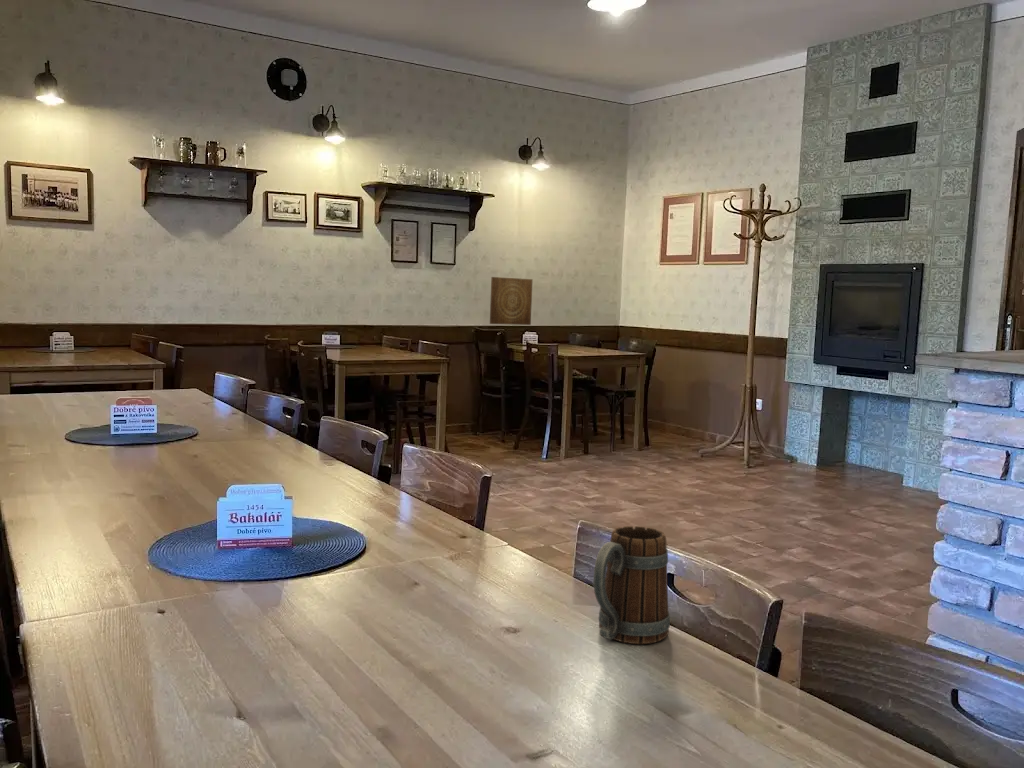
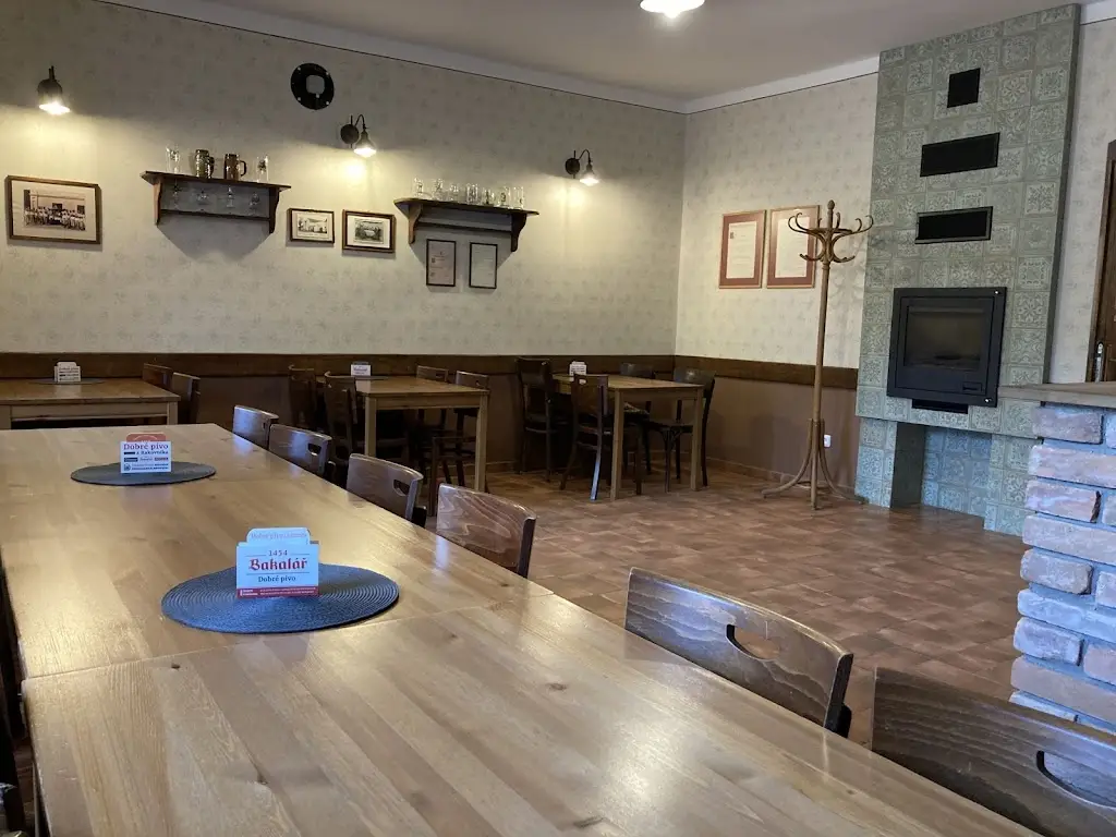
- beer mug [593,525,671,645]
- wall art [489,276,534,326]
